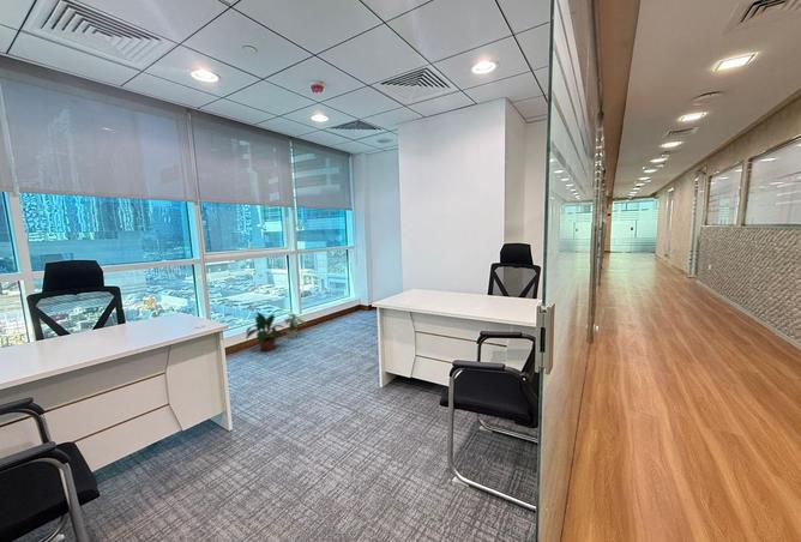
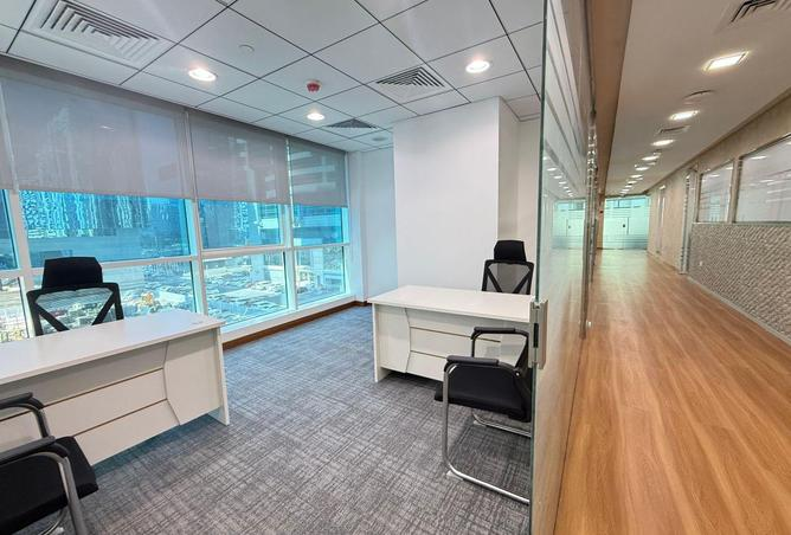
- potted plant [245,311,284,353]
- potted plant [283,312,307,339]
